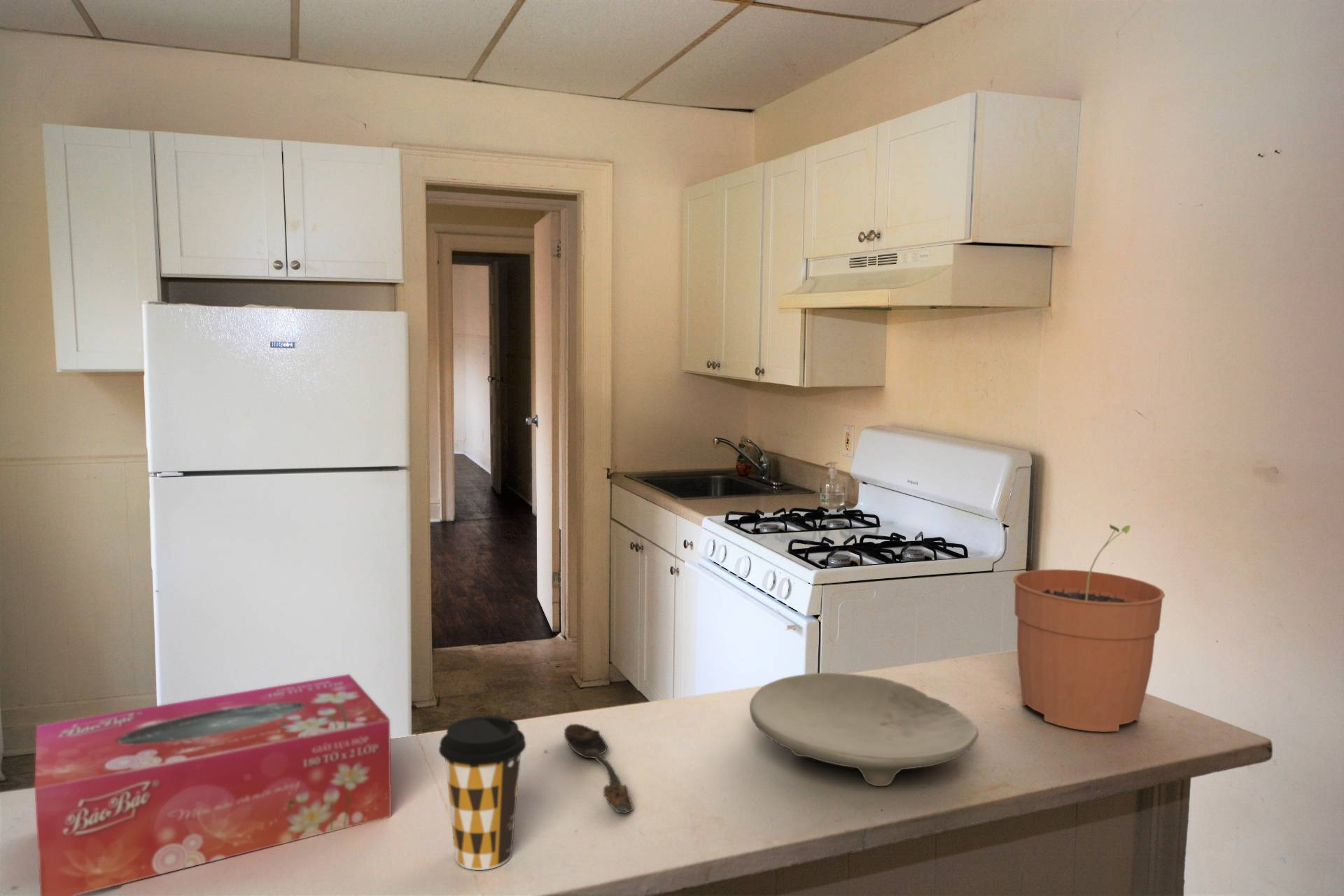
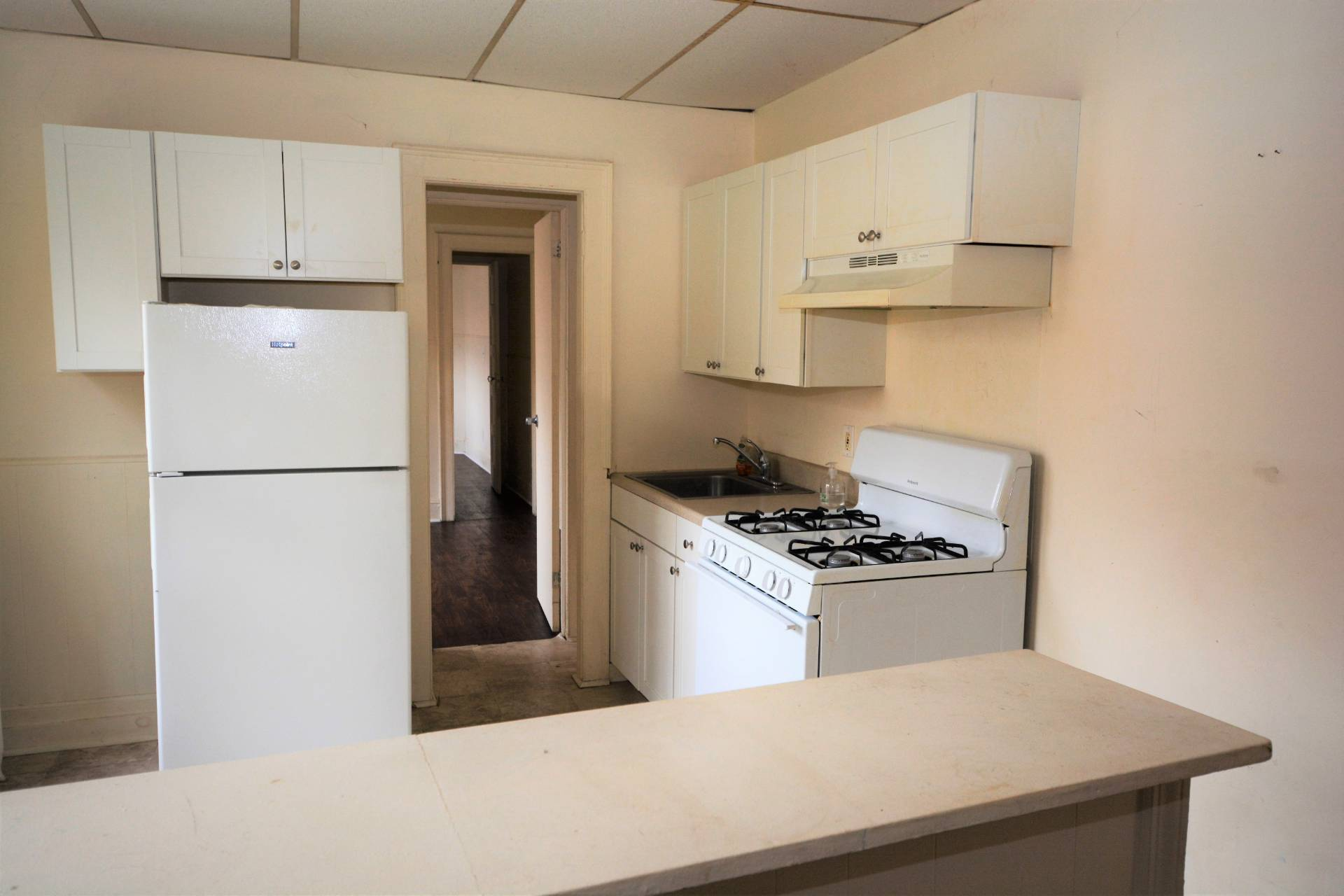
- bowl [749,672,979,787]
- plant pot [1013,524,1166,733]
- coffee cup [438,715,526,871]
- spoon [563,723,634,814]
- tissue box [34,673,392,896]
